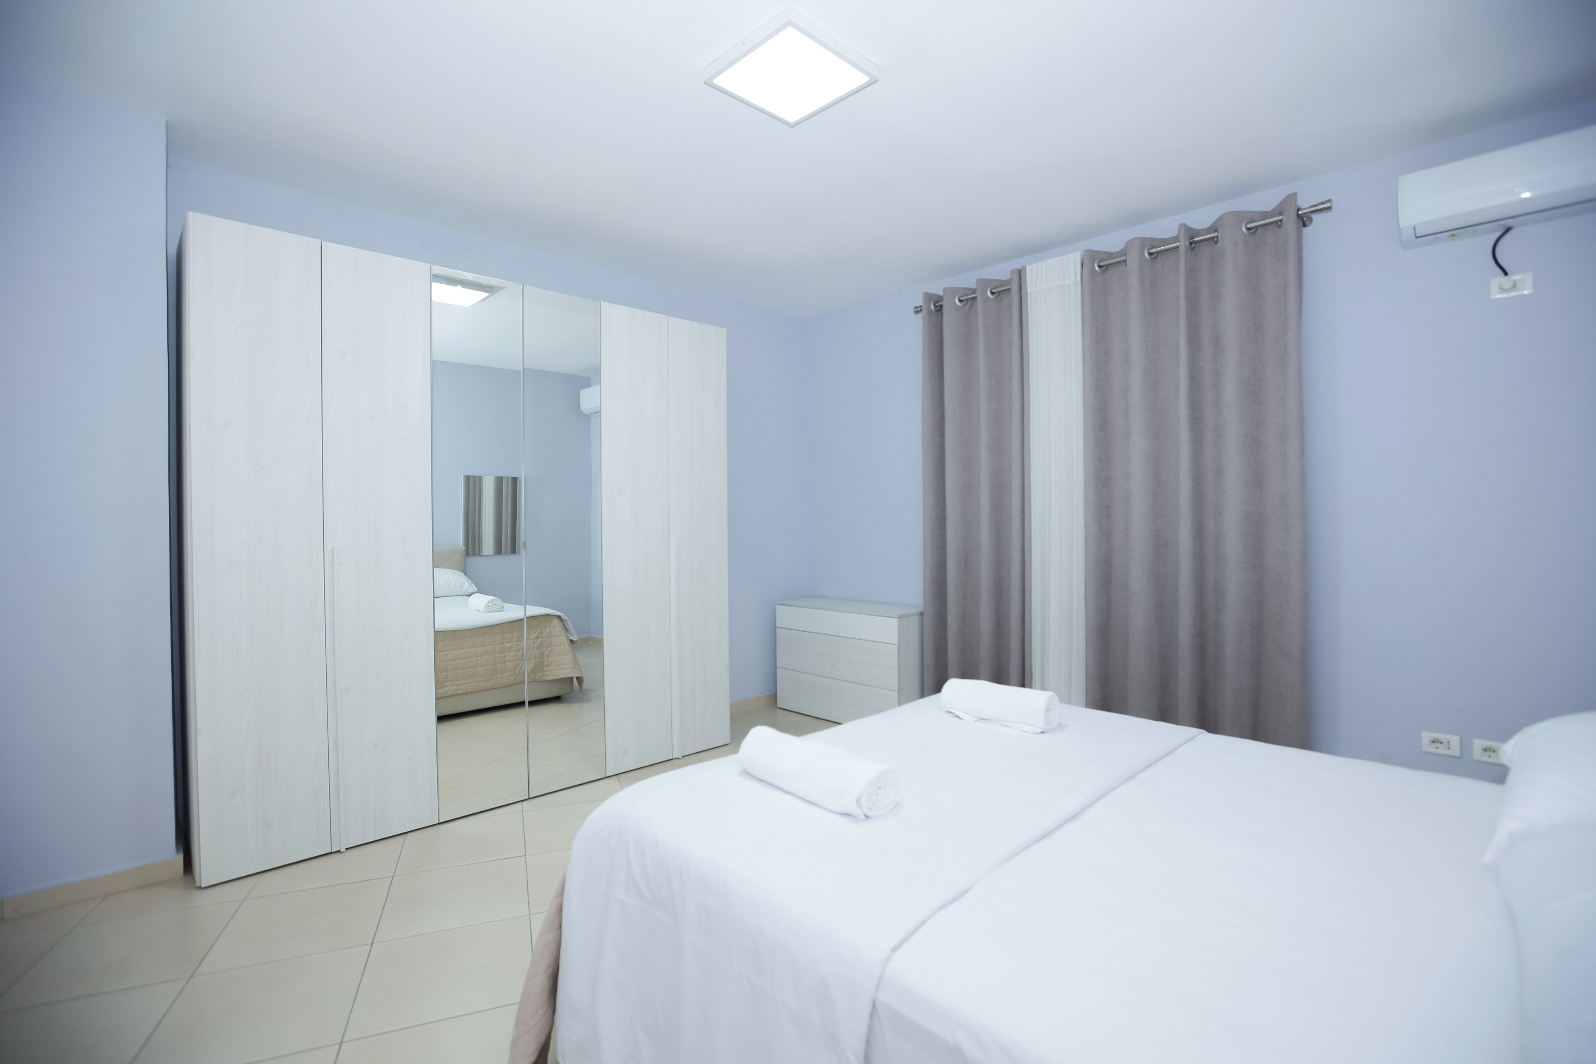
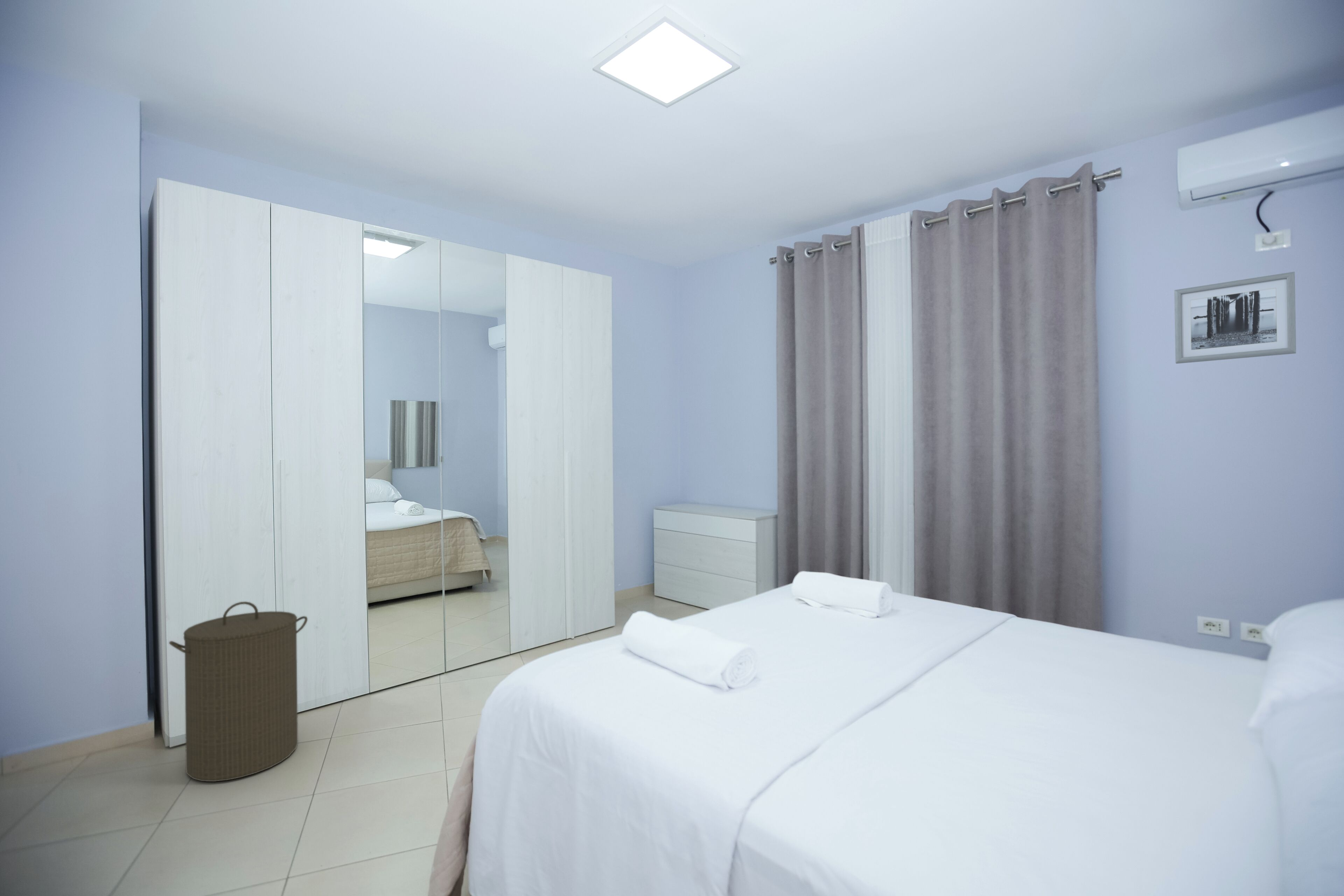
+ wall art [1174,271,1296,364]
+ laundry hamper [169,601,308,782]
